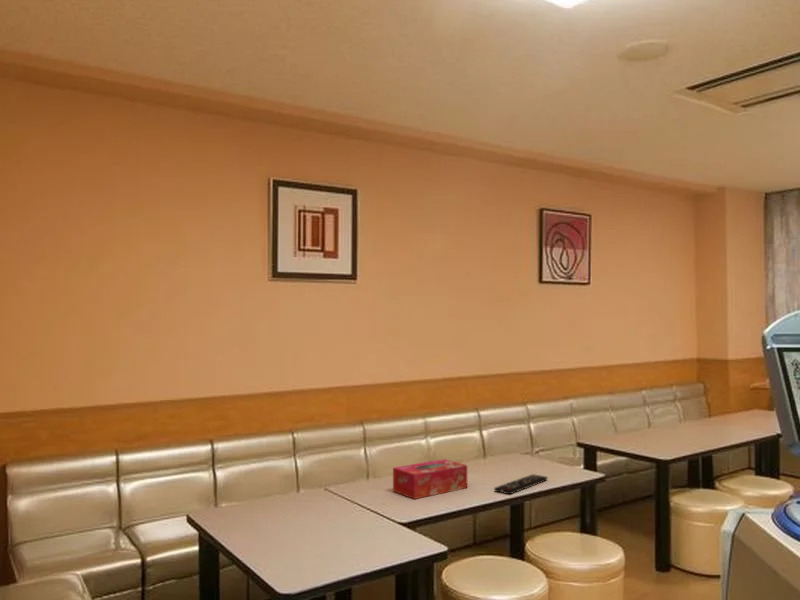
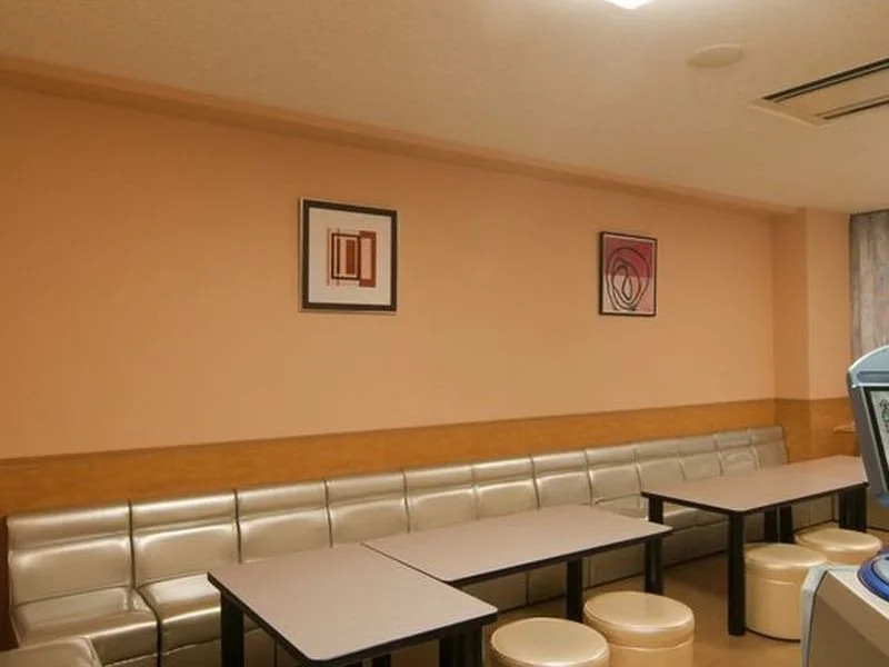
- remote control [493,473,548,495]
- tissue box [392,458,468,500]
